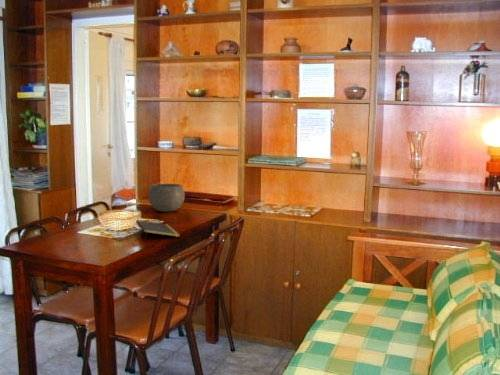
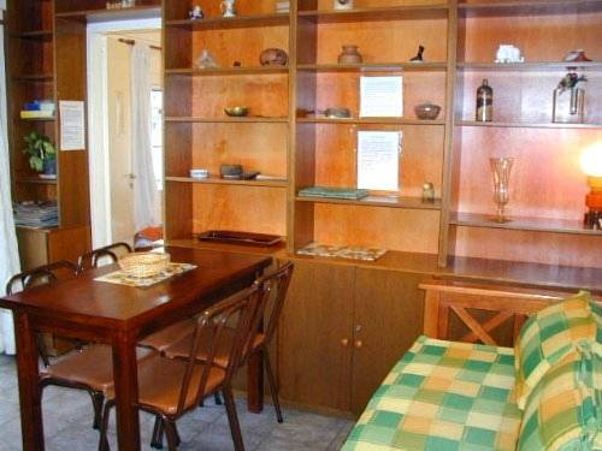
- bowl [147,183,186,213]
- notepad [135,219,181,241]
